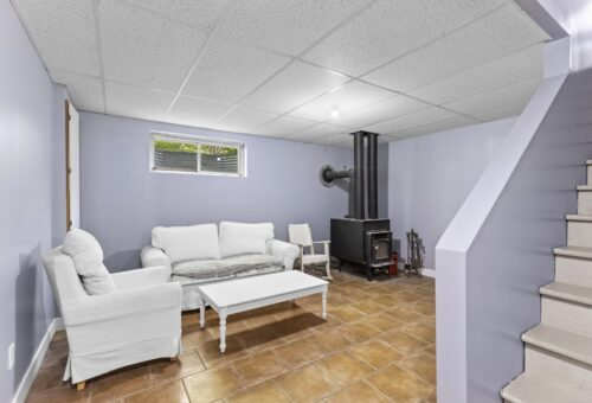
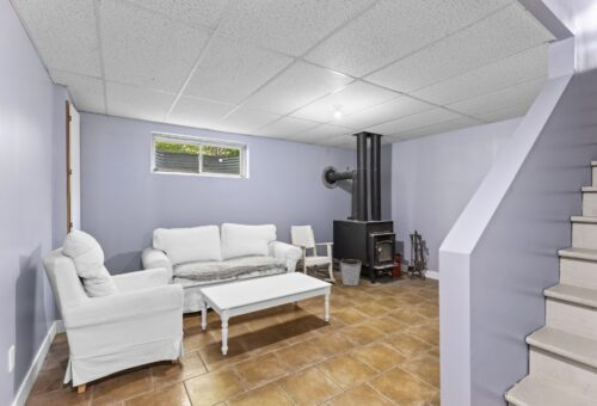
+ bucket [338,258,363,287]
